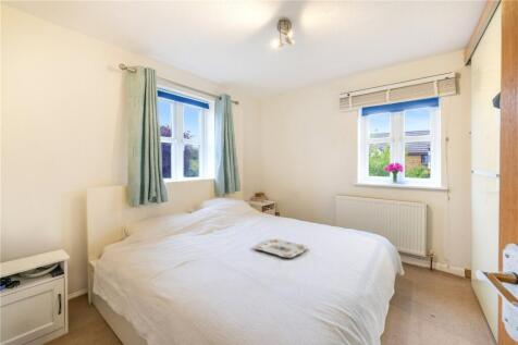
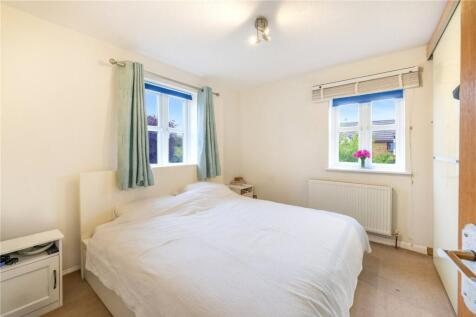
- serving tray [252,237,308,259]
